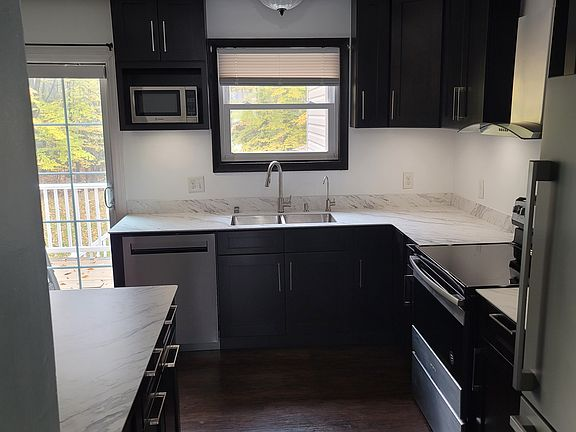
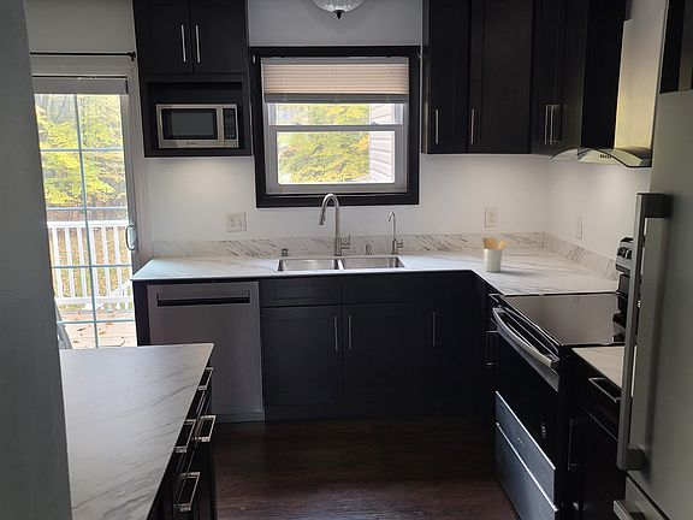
+ utensil holder [481,236,507,273]
